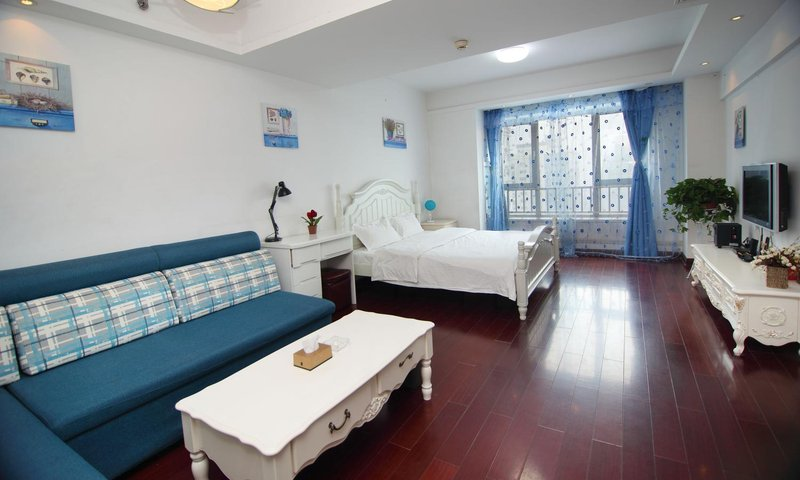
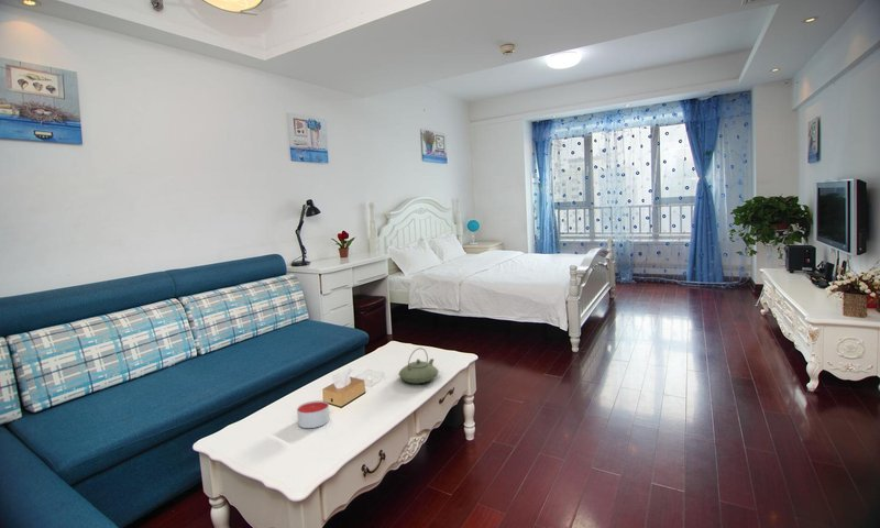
+ teapot [398,346,440,384]
+ candle [296,399,331,429]
